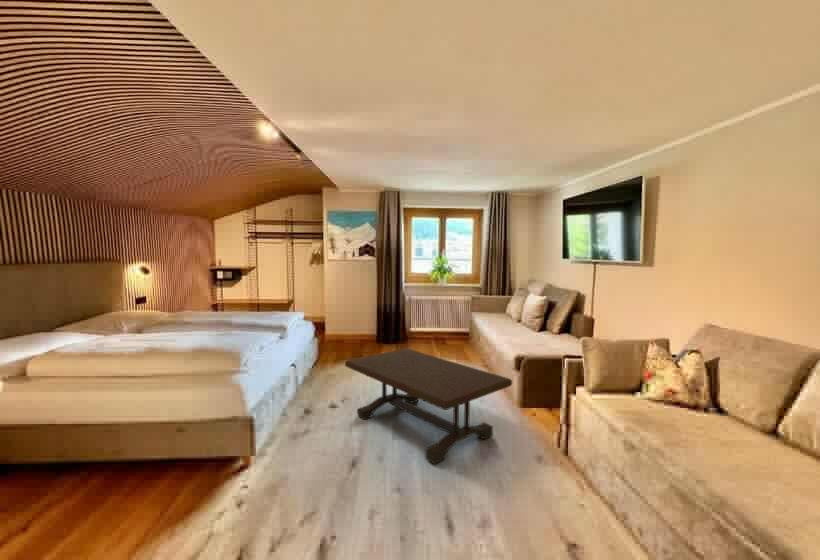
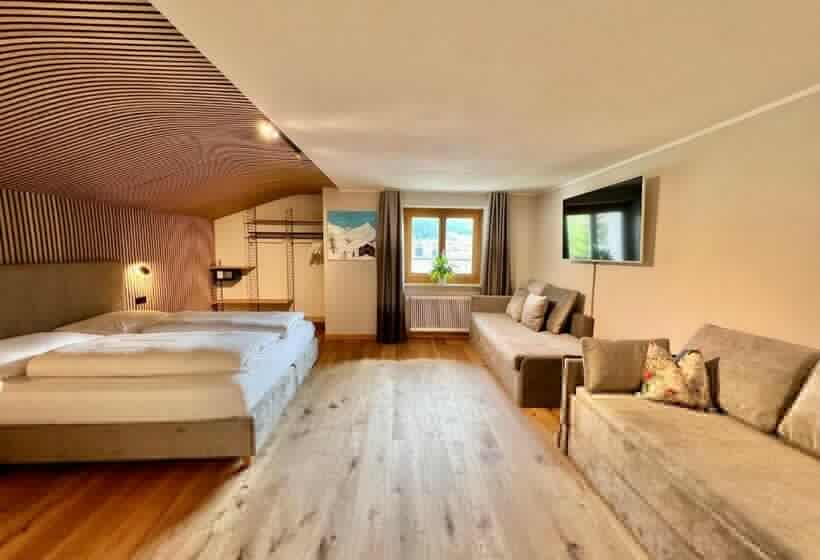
- coffee table [344,347,513,465]
